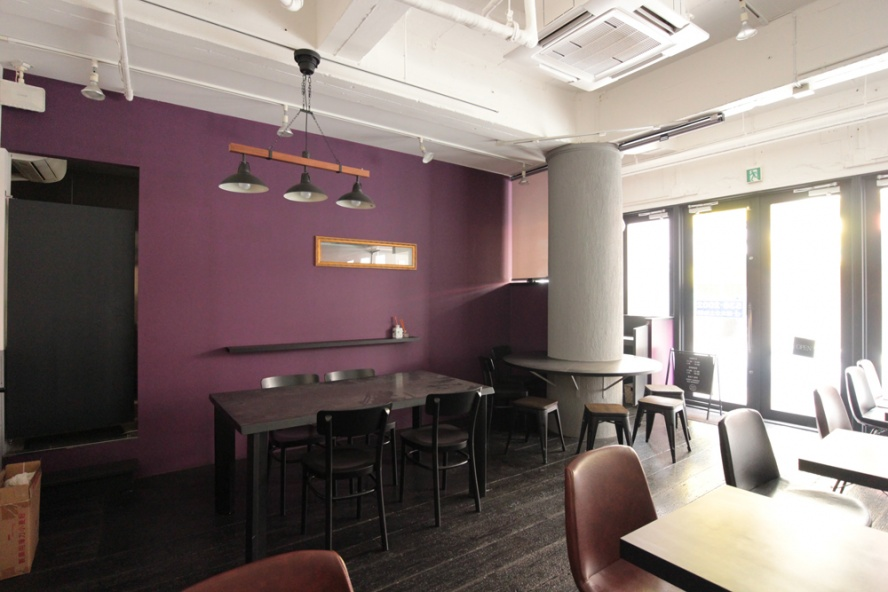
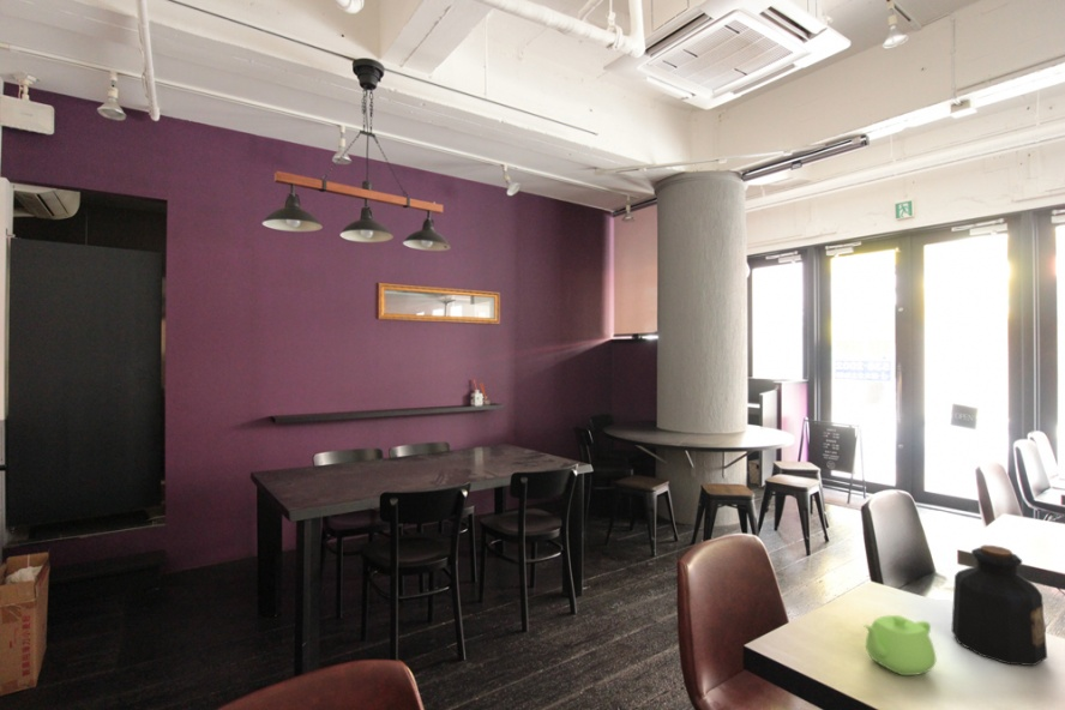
+ bottle [950,544,1048,667]
+ teapot [862,614,937,676]
